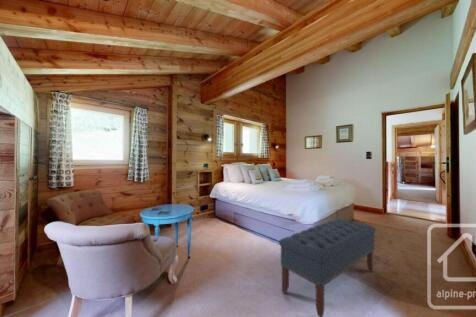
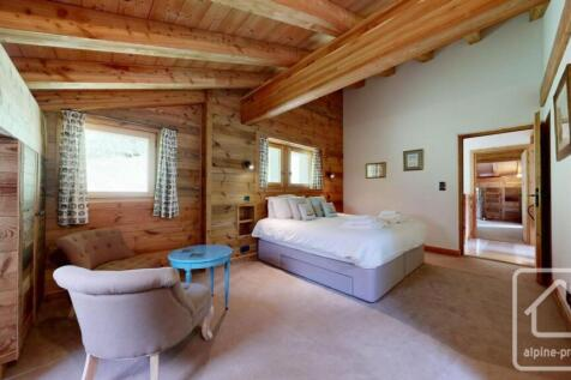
- bench [278,218,377,317]
